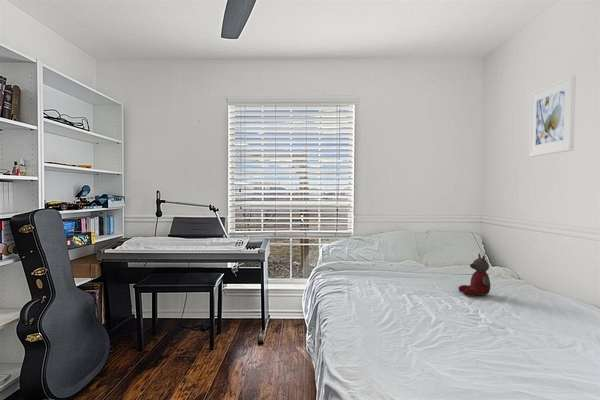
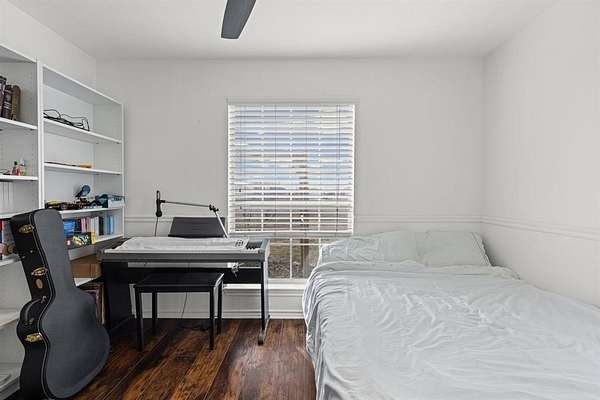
- stuffed bear [457,253,491,297]
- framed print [528,74,577,158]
